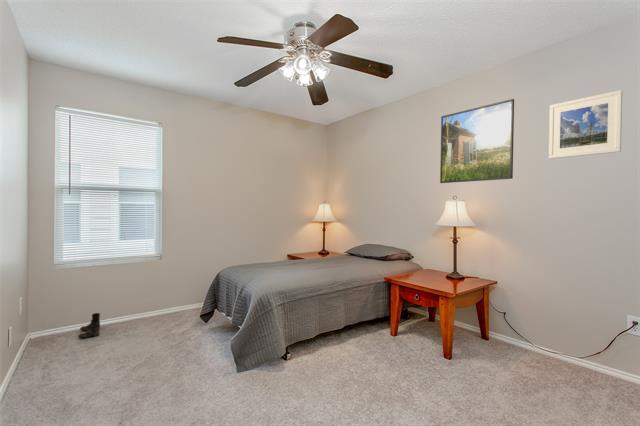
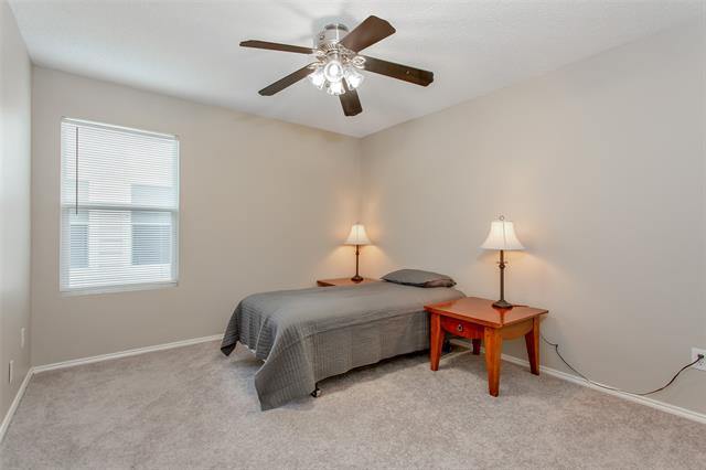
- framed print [439,98,515,184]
- boots [77,312,101,339]
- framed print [548,89,623,160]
